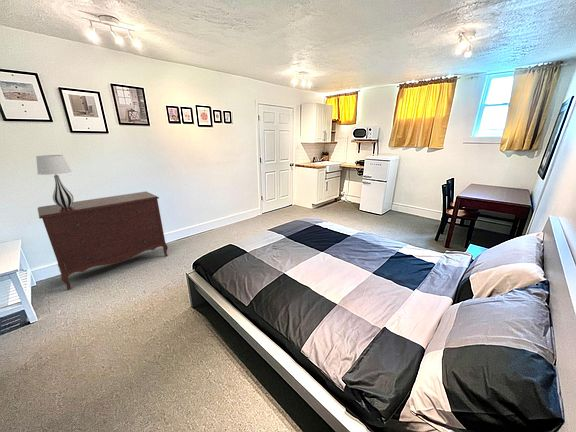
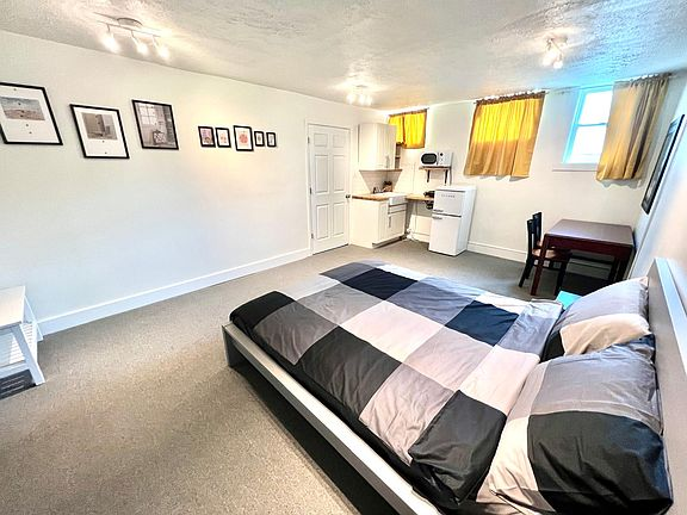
- table lamp [35,154,74,208]
- dresser [36,191,169,291]
